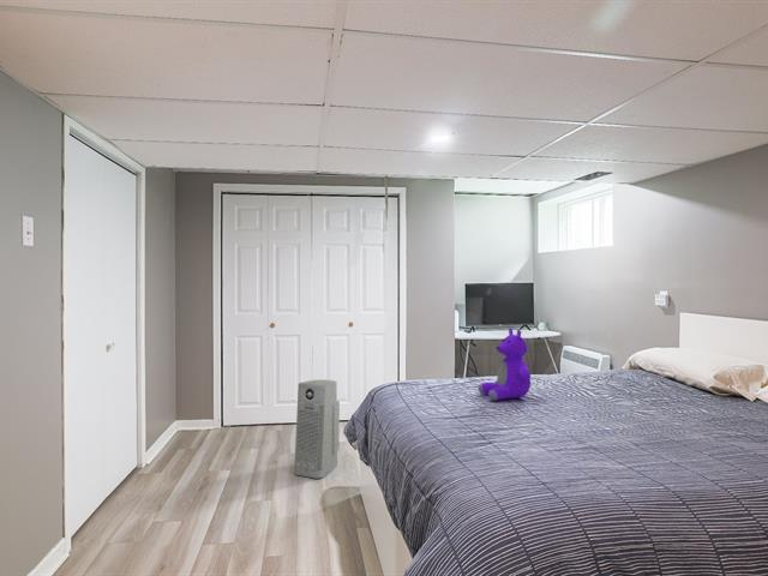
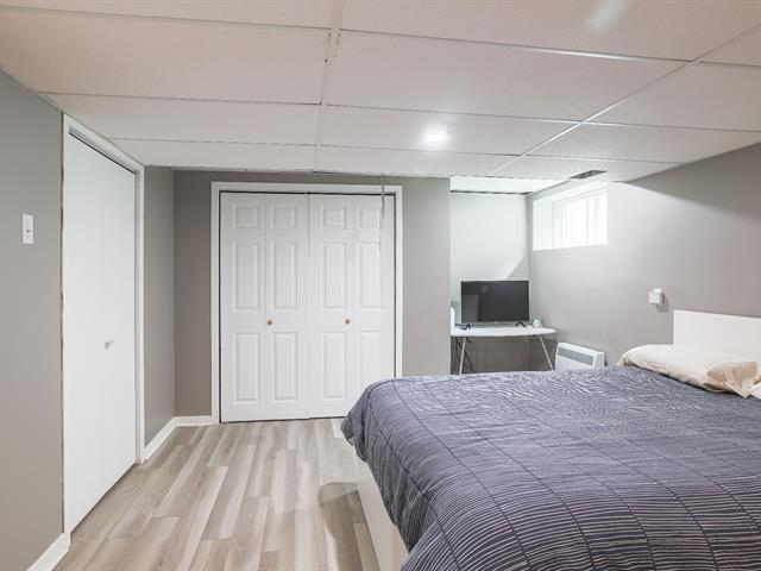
- air purifier [293,378,341,480]
- stuffed bear [478,326,532,402]
